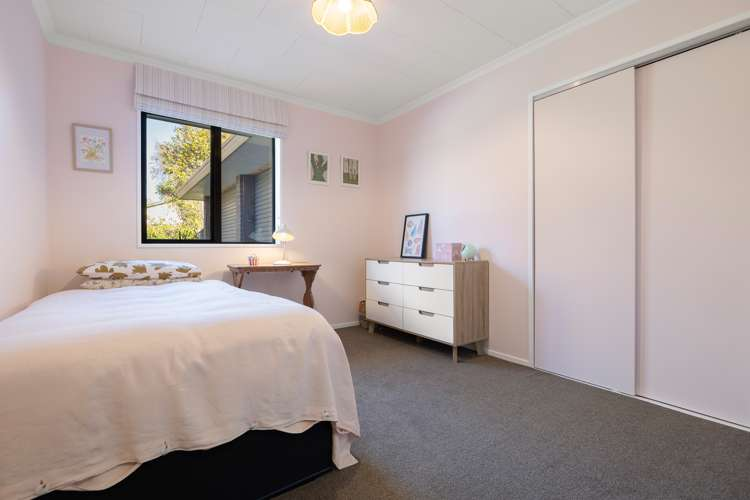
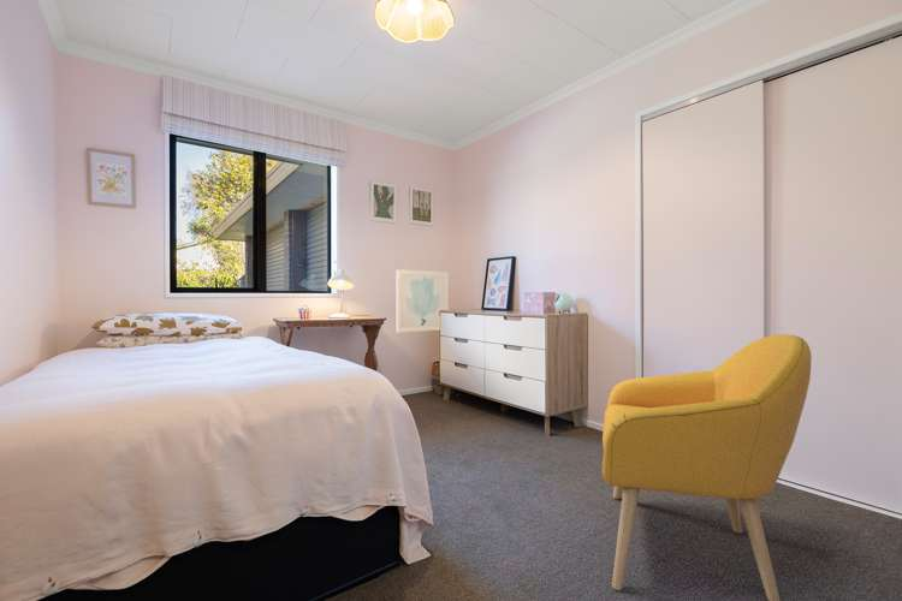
+ wall art [396,268,450,333]
+ armchair [601,333,813,601]
